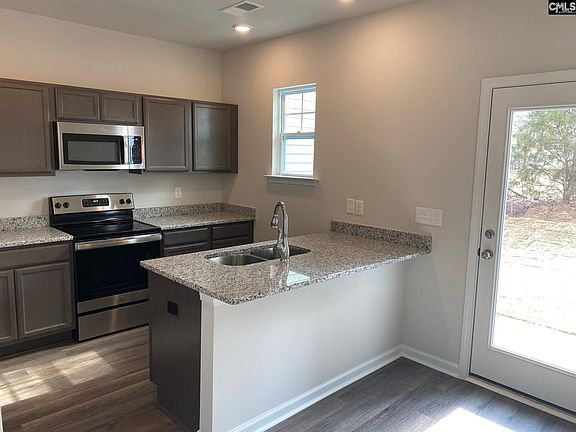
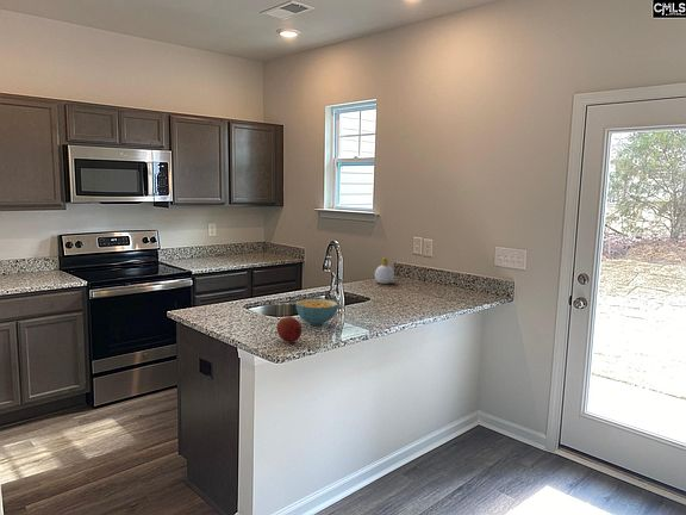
+ soap bottle [374,256,395,285]
+ cereal bowl [294,298,339,327]
+ fruit [275,316,303,343]
